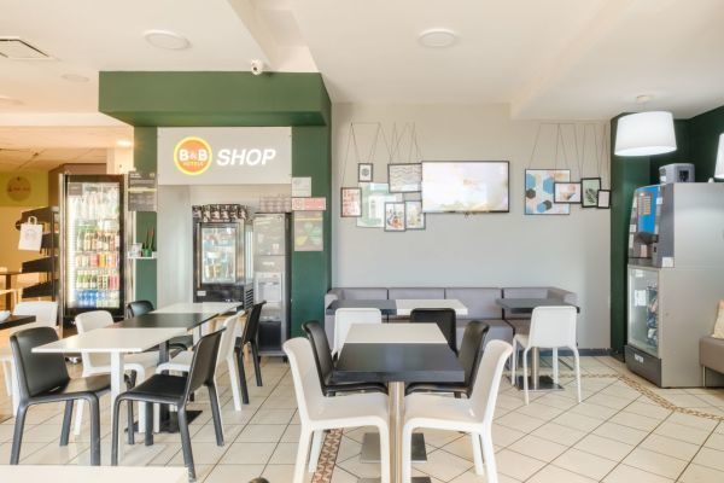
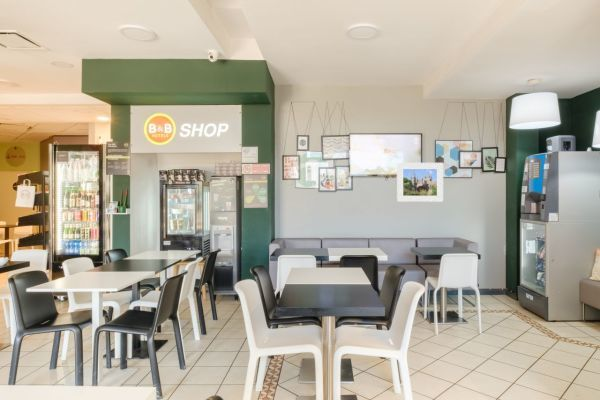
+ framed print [396,162,444,203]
